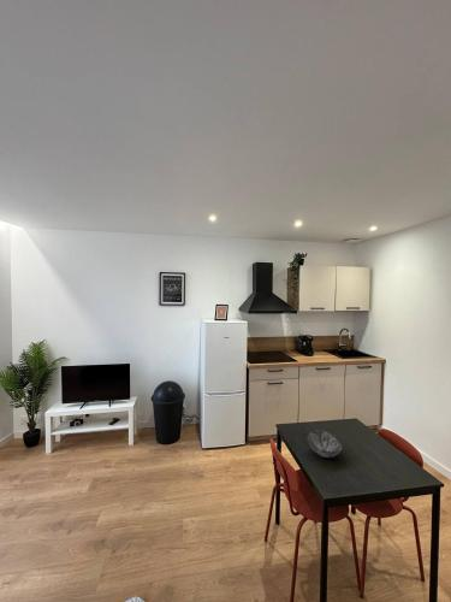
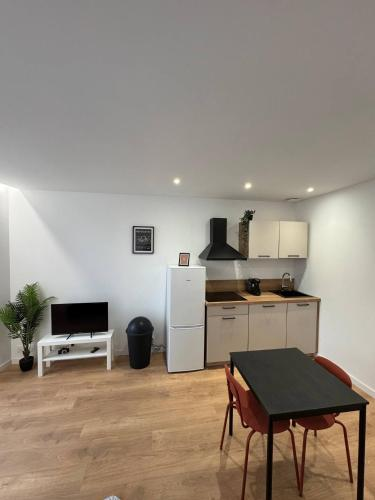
- decorative bowl [305,429,344,459]
